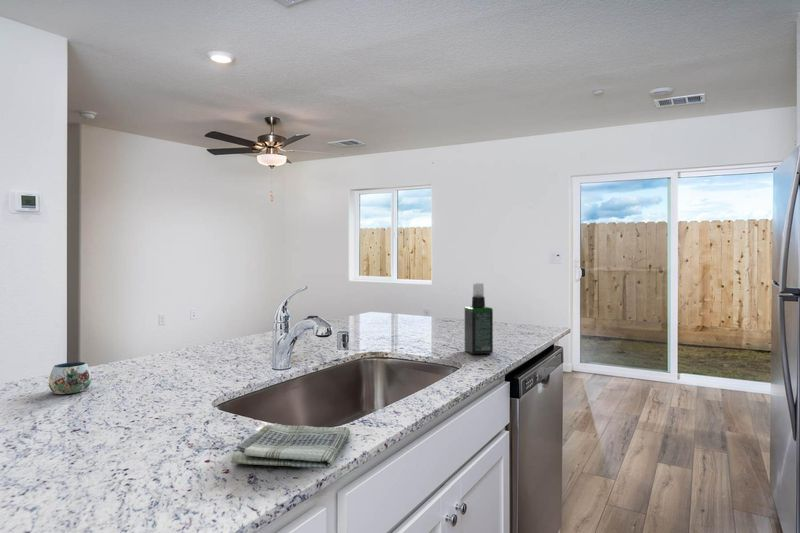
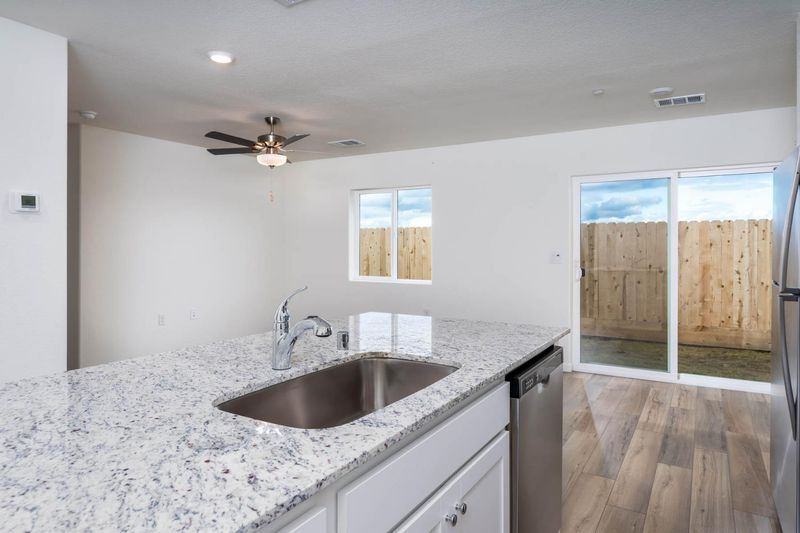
- spray bottle [464,282,494,355]
- dish towel [230,422,351,470]
- mug [48,361,92,395]
